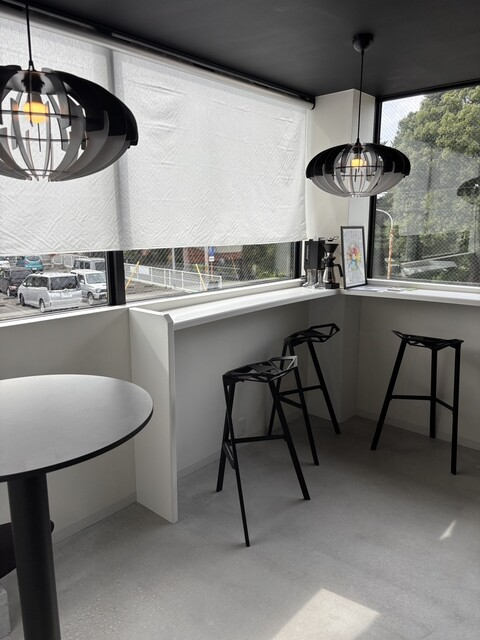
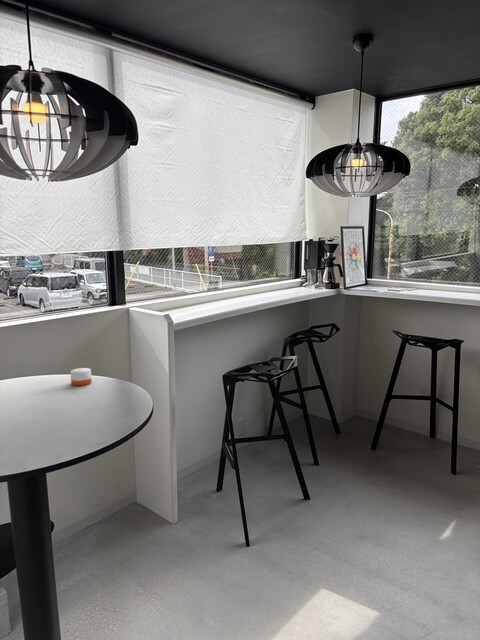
+ candle [69,367,93,387]
